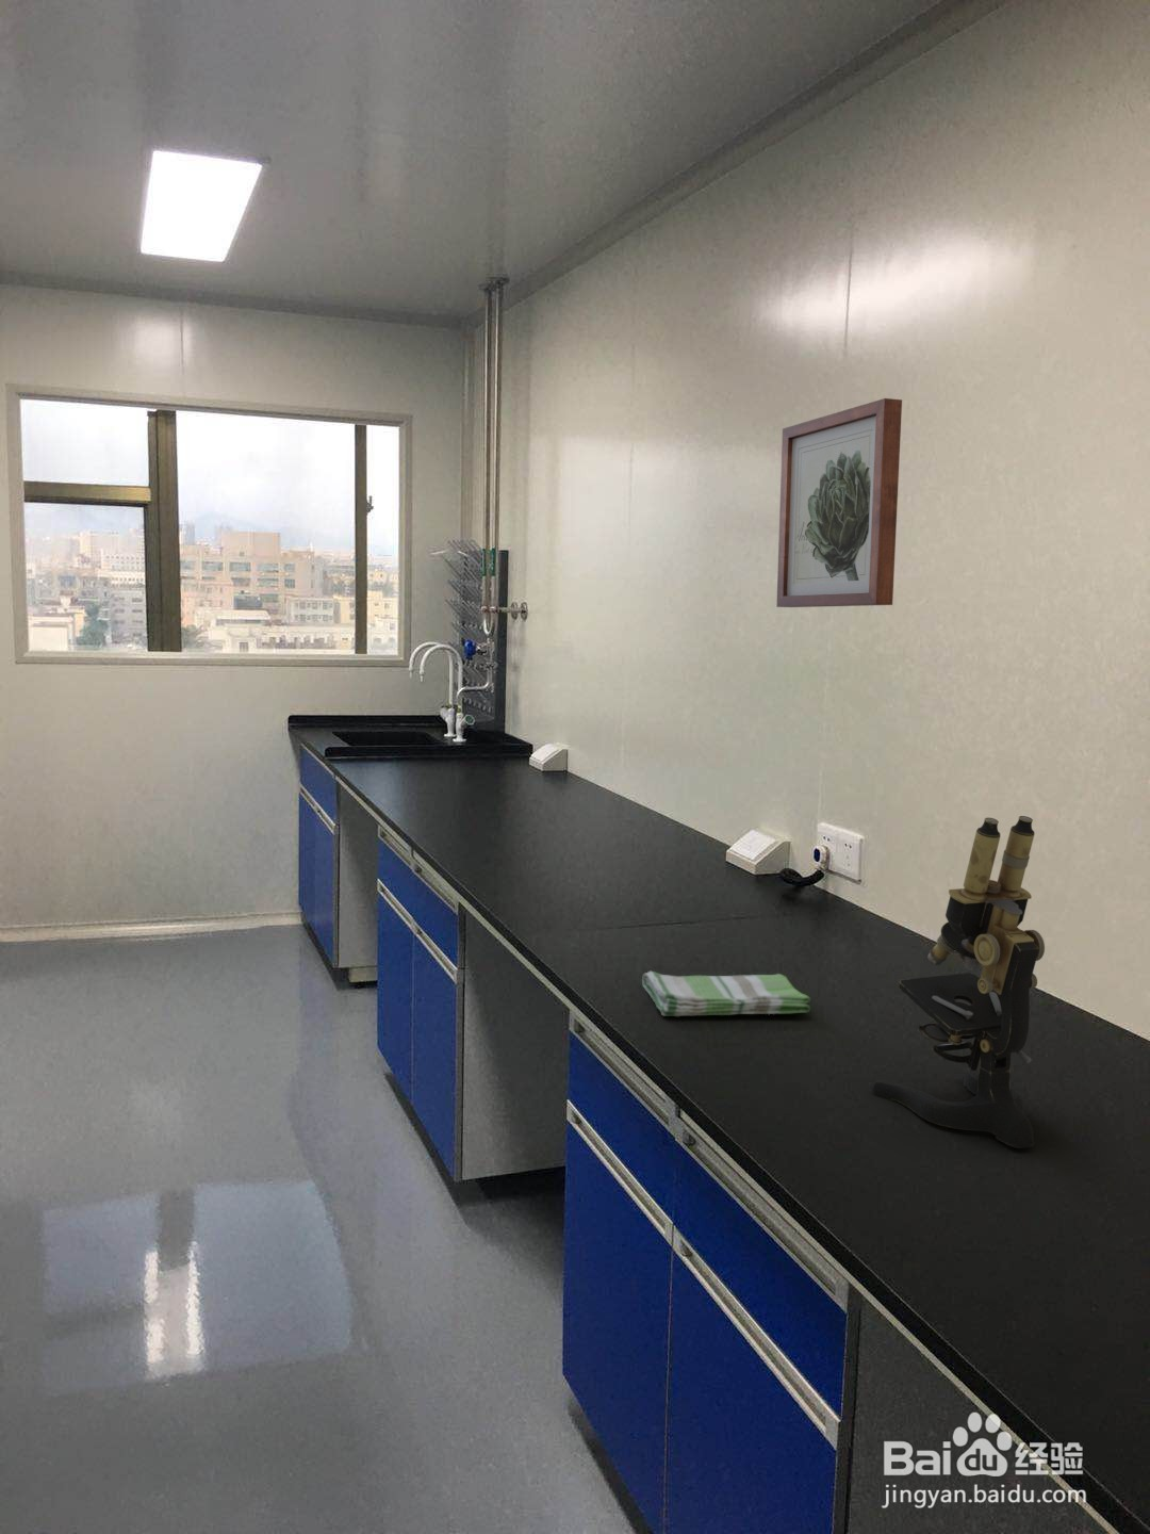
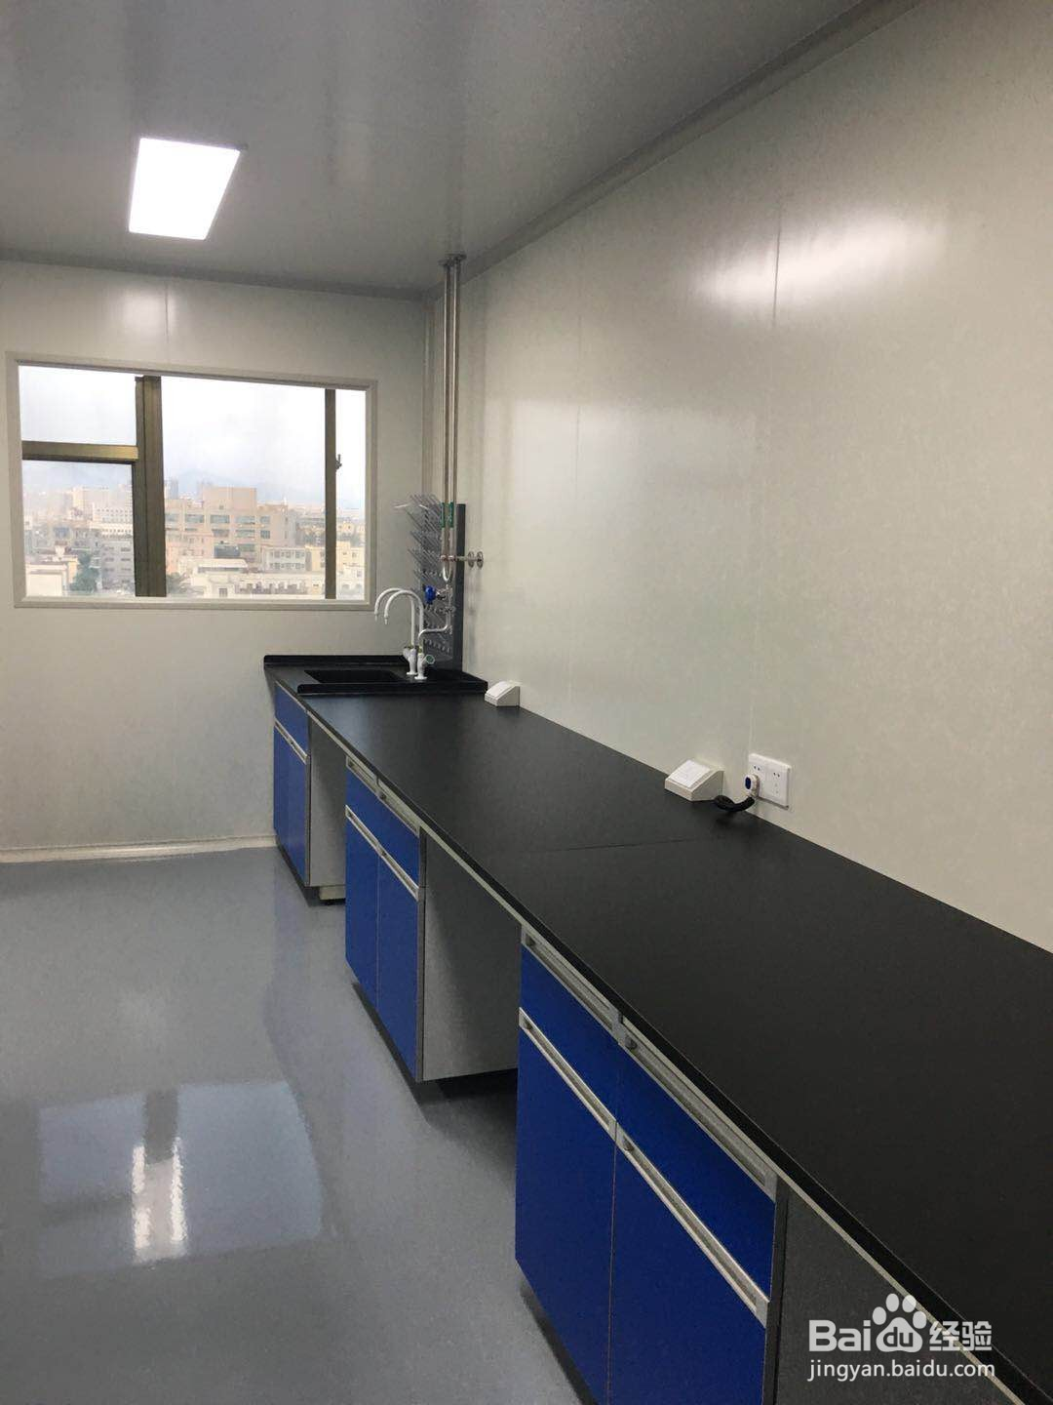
- wall art [776,397,902,609]
- dish towel [641,970,812,1017]
- microscope [870,815,1046,1150]
